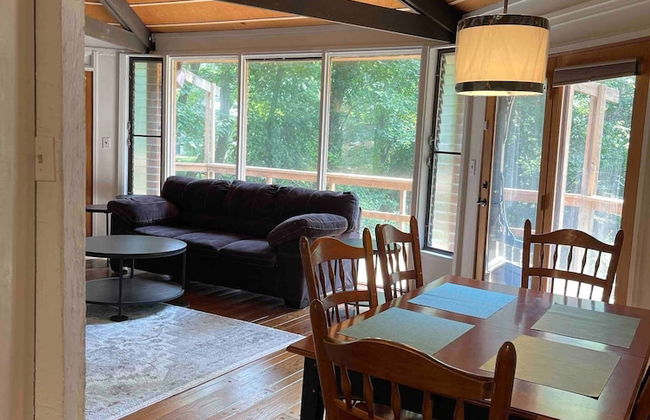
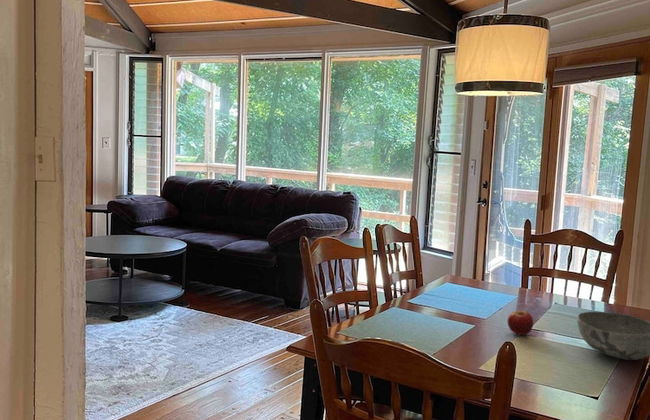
+ bowl [576,311,650,361]
+ fruit [507,309,534,336]
